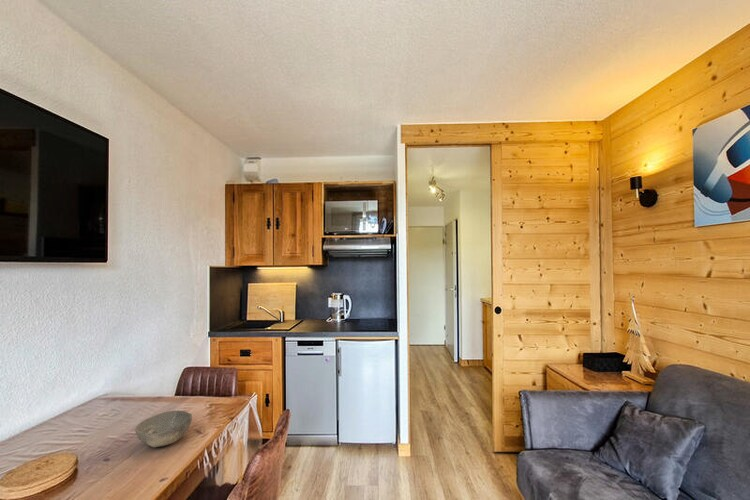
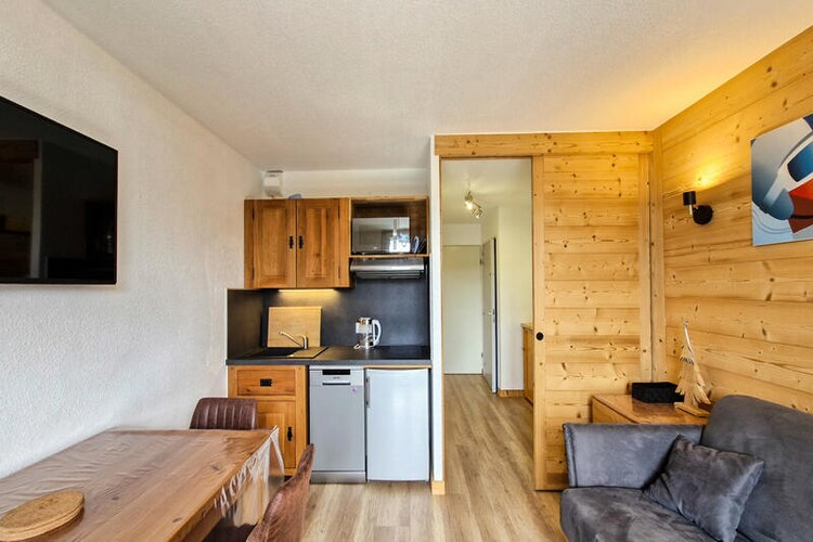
- bowl [134,410,193,448]
